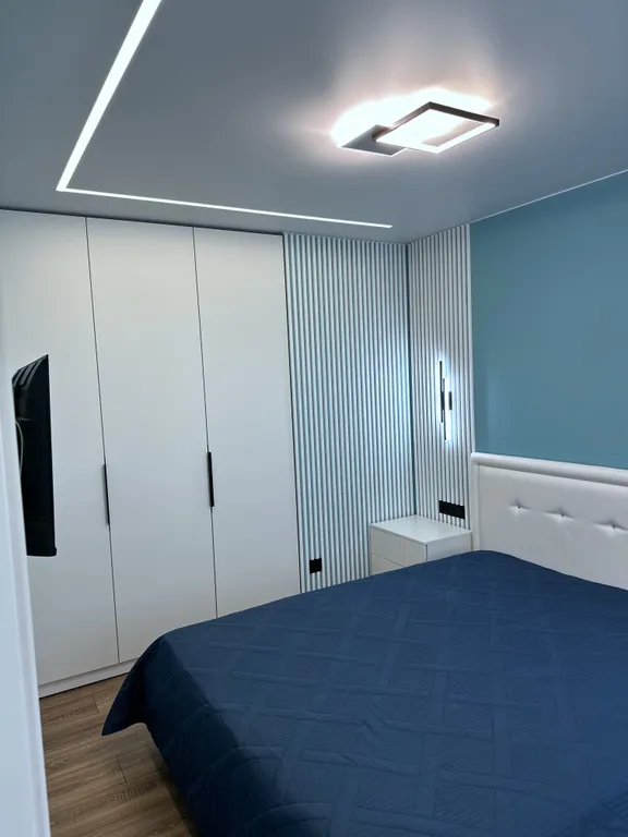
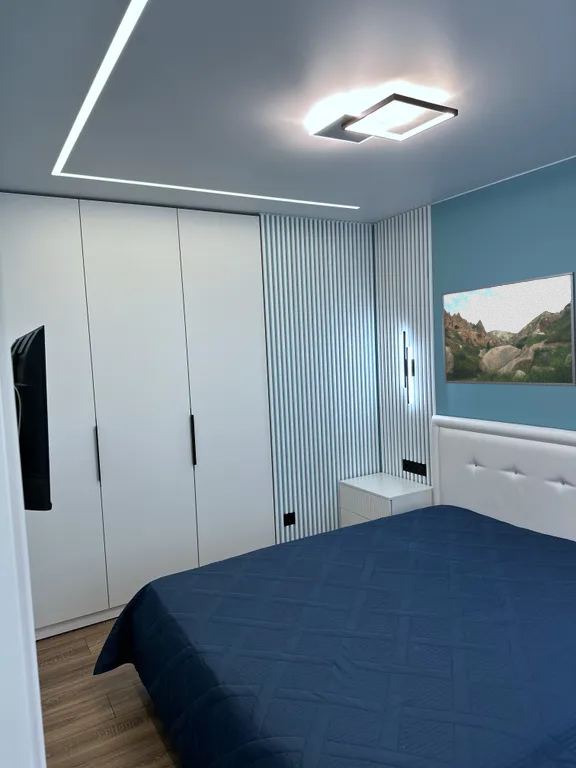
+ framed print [440,271,576,387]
